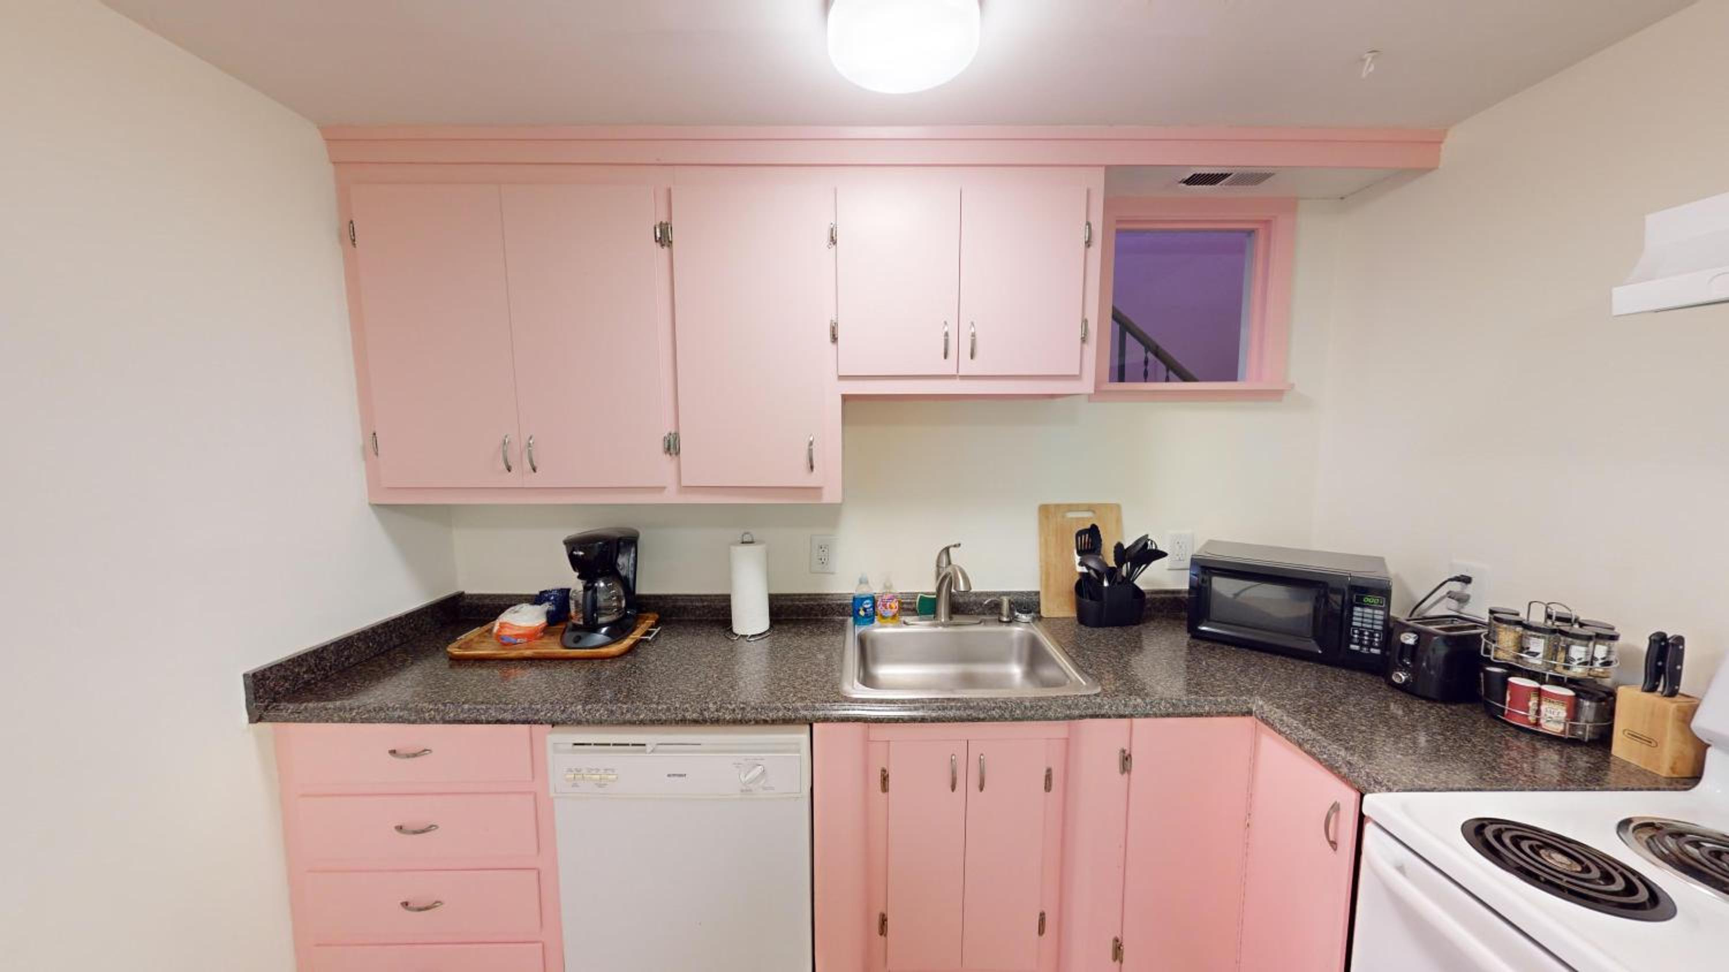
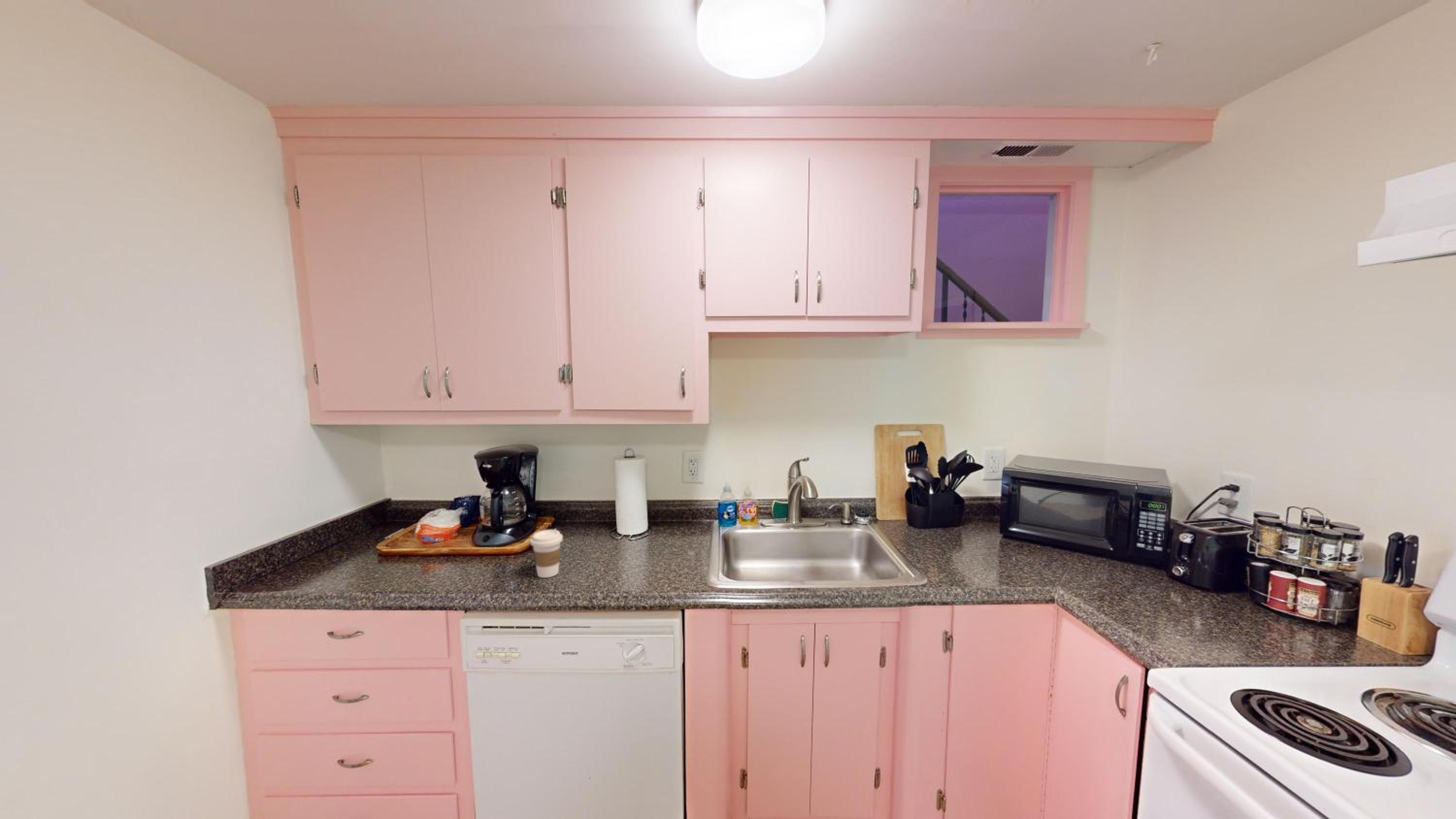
+ coffee cup [530,529,563,578]
